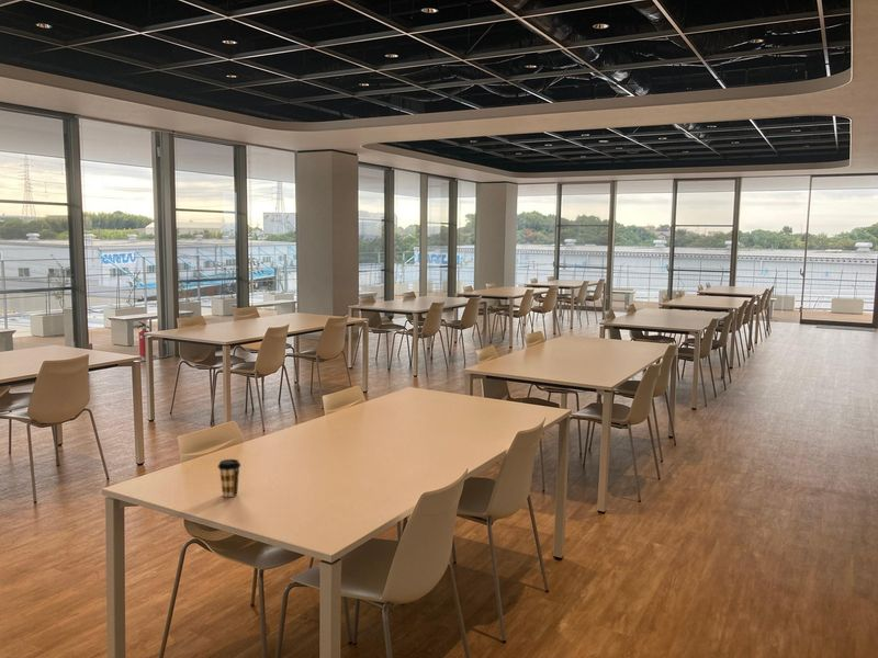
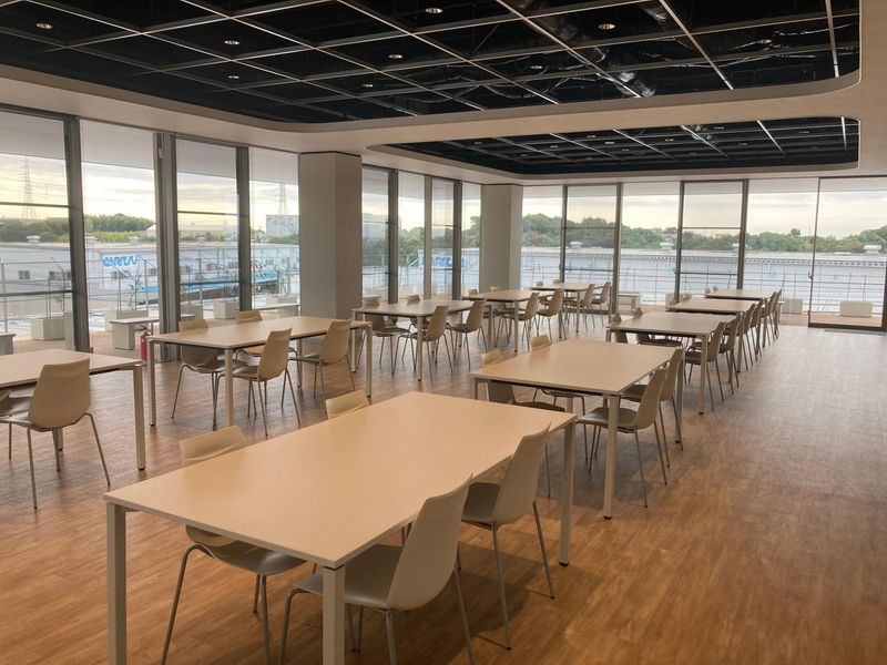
- coffee cup [217,458,241,498]
